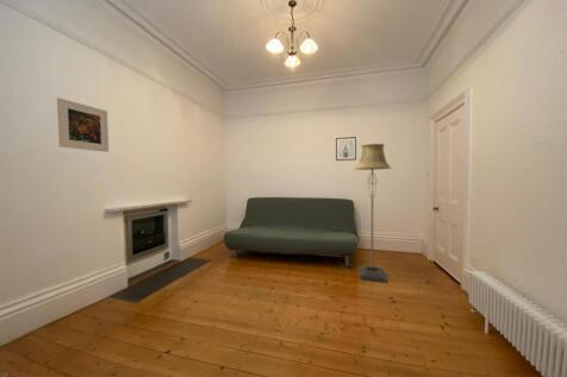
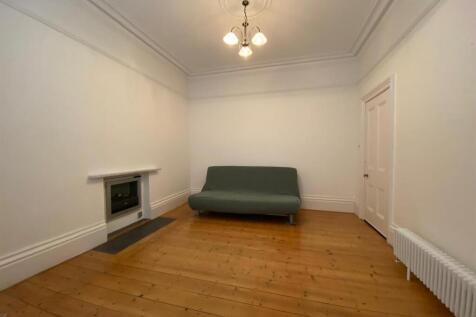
- floor lamp [354,143,393,284]
- wall art [335,136,357,162]
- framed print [56,96,110,153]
